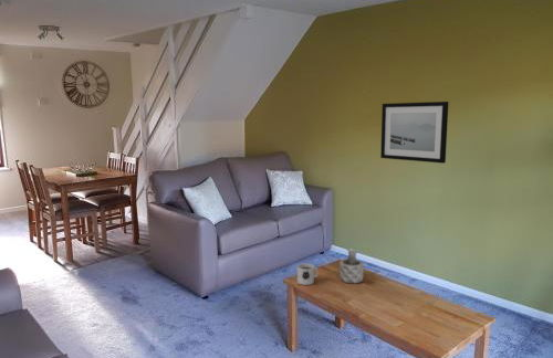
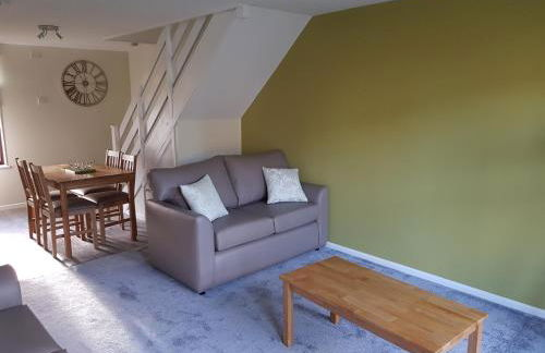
- wall art [379,101,449,165]
- succulent plant [338,248,365,284]
- mug [296,262,319,286]
